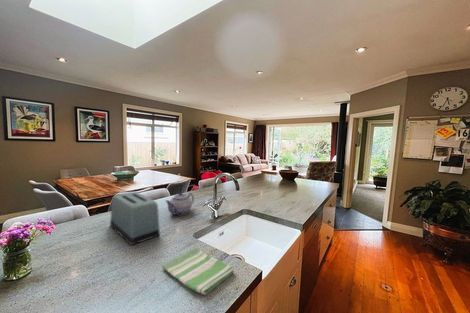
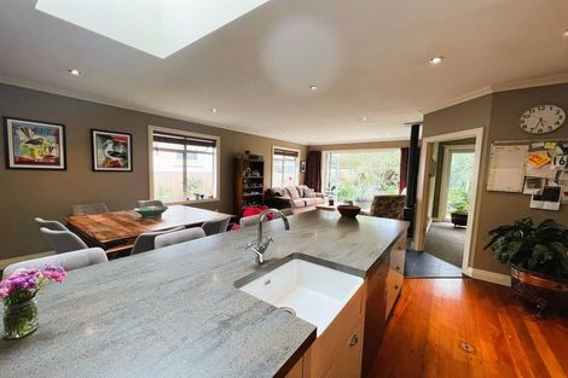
- dish towel [161,246,235,295]
- teapot [164,191,195,216]
- toaster [109,191,161,246]
